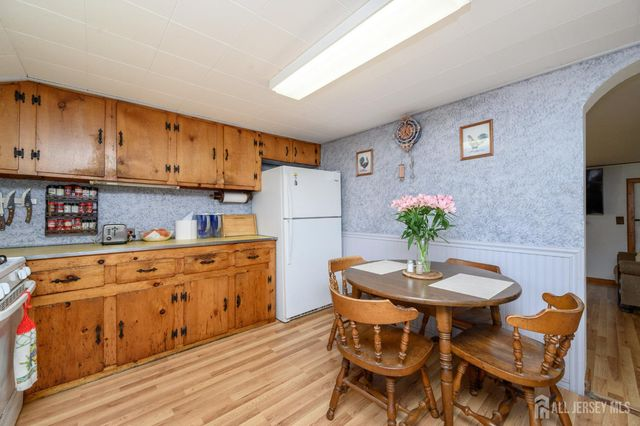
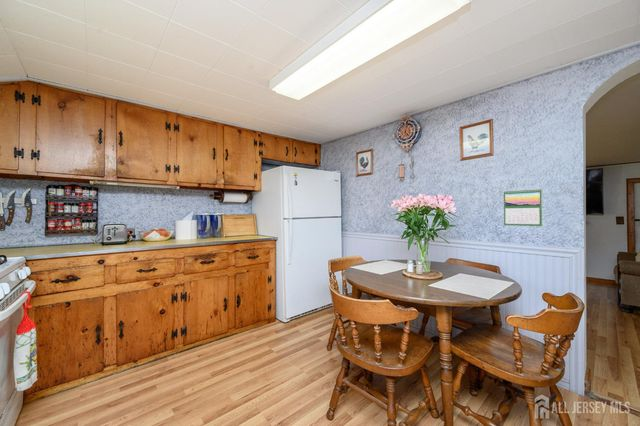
+ calendar [503,187,543,227]
